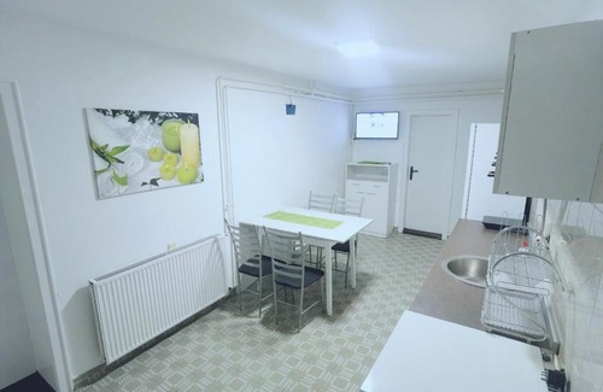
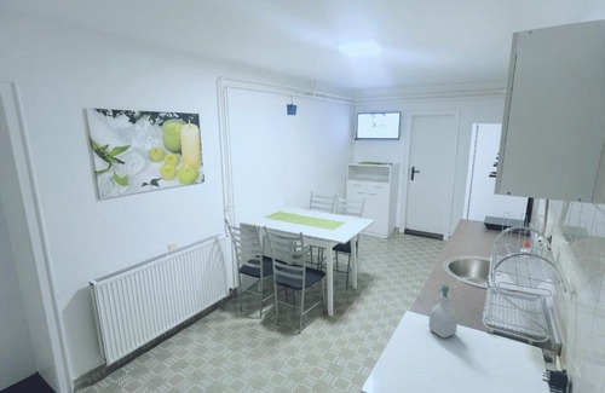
+ soap bottle [427,284,459,339]
